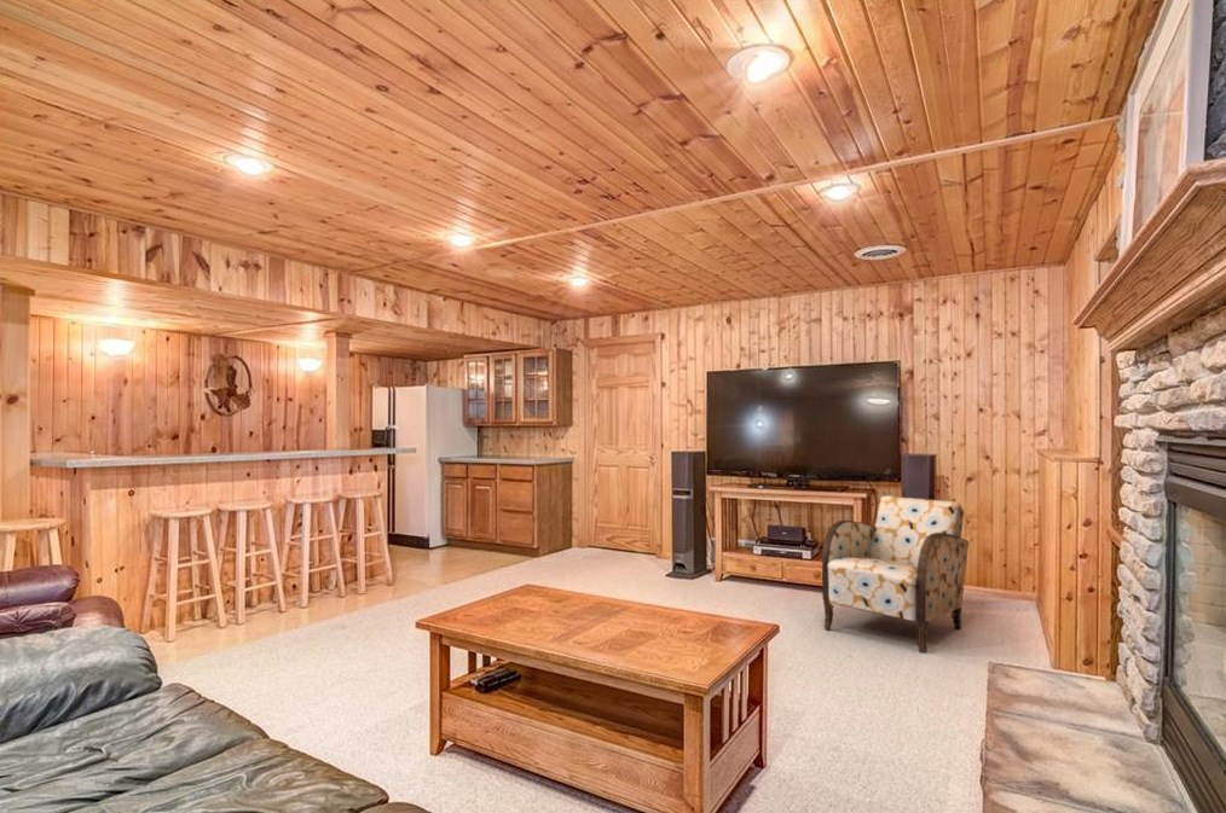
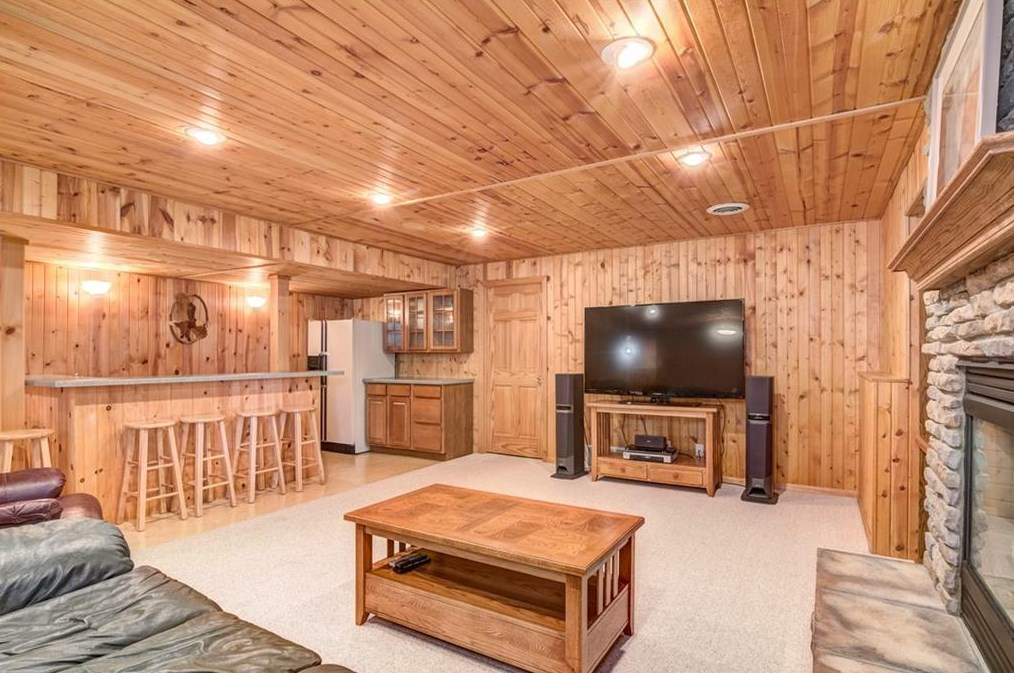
- armchair [821,494,970,655]
